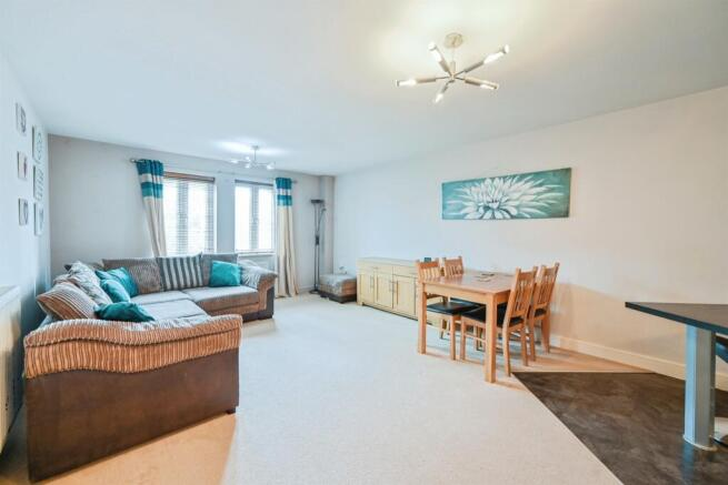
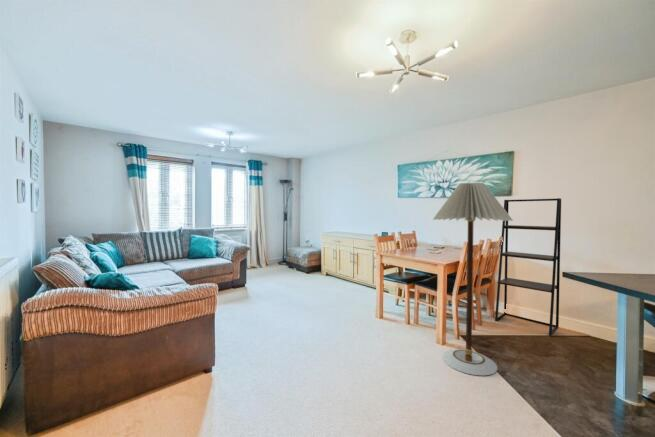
+ floor lamp [432,181,514,377]
+ shelving unit [494,197,562,337]
